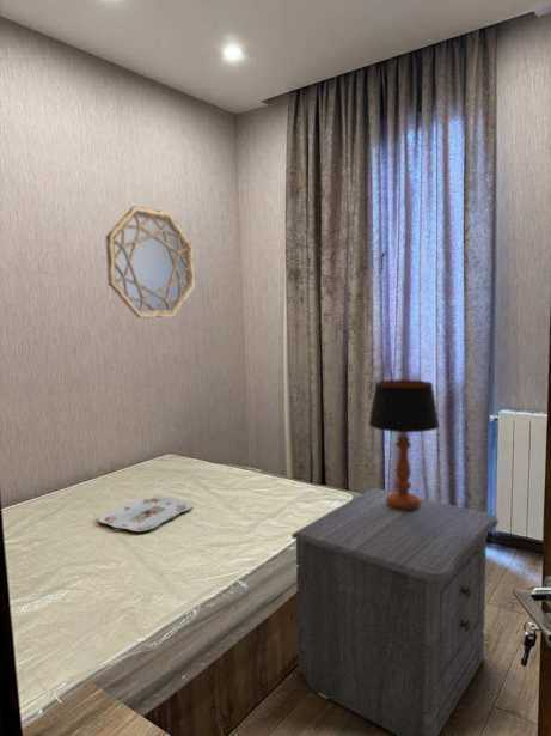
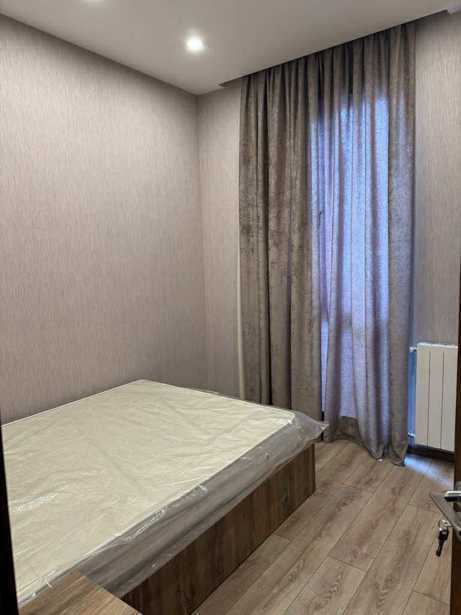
- nightstand [290,487,498,736]
- serving tray [98,494,195,533]
- home mirror [104,205,196,318]
- table lamp [368,378,441,510]
